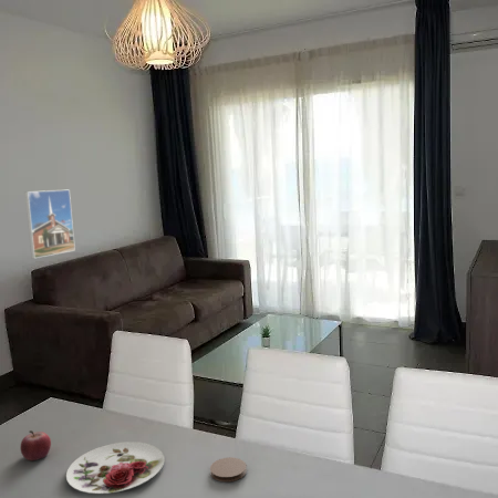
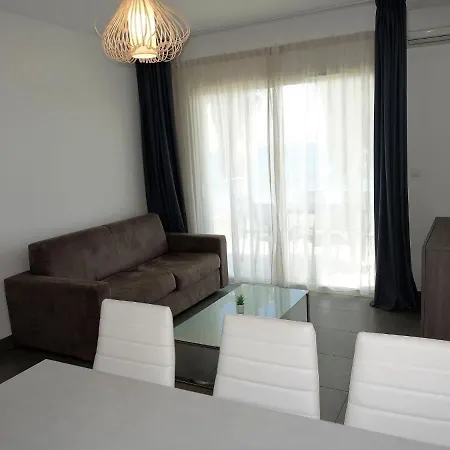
- coaster [209,456,248,483]
- fruit [20,429,52,461]
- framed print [23,188,76,259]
- plate [65,440,166,495]
